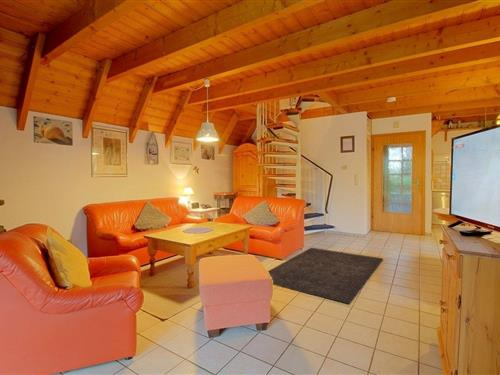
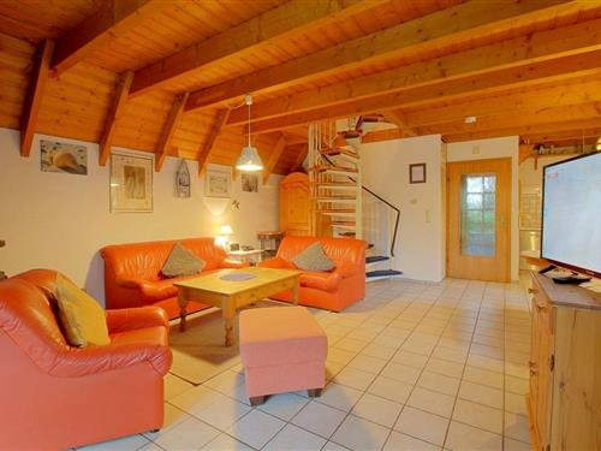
- rug [267,247,384,305]
